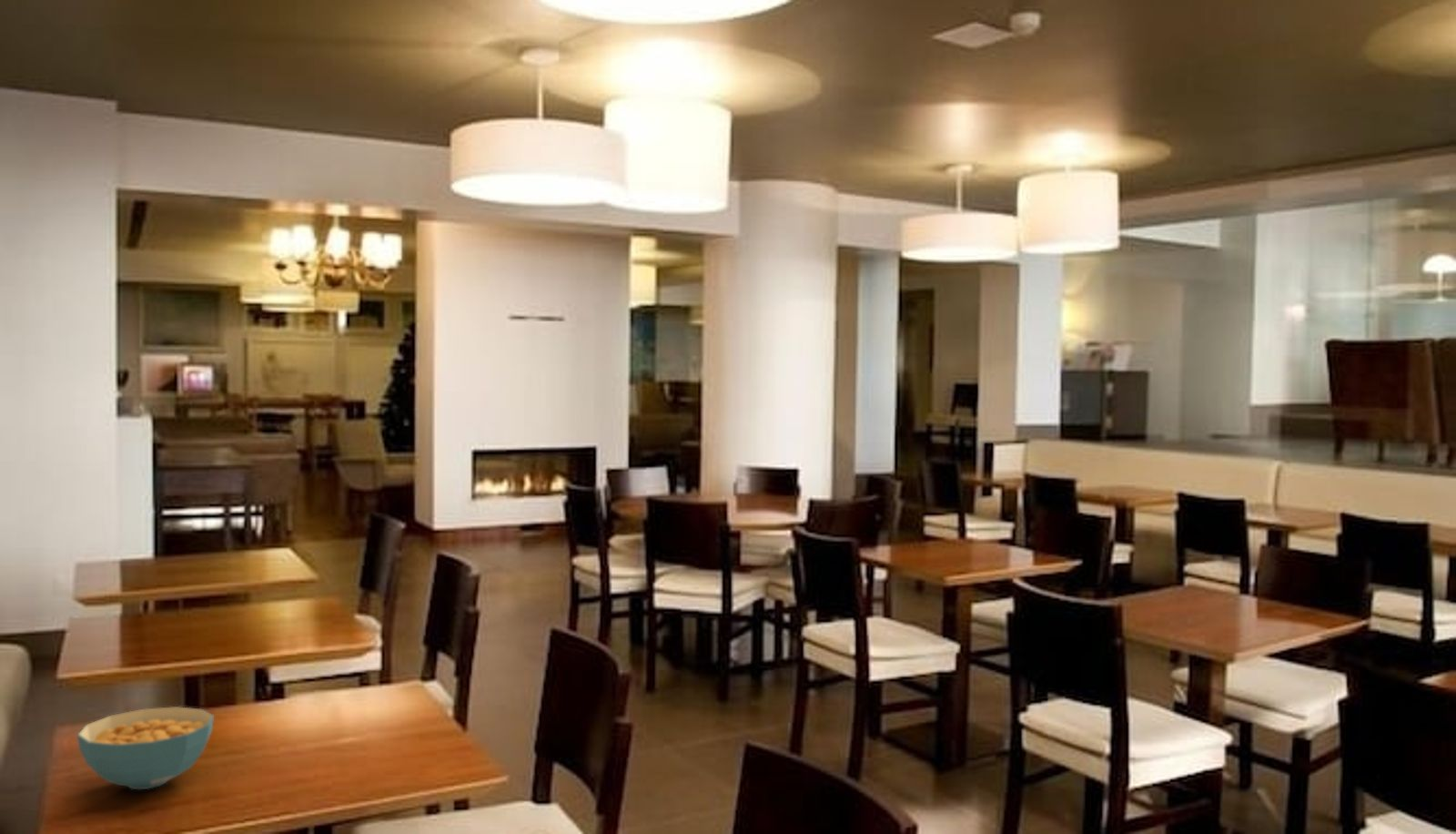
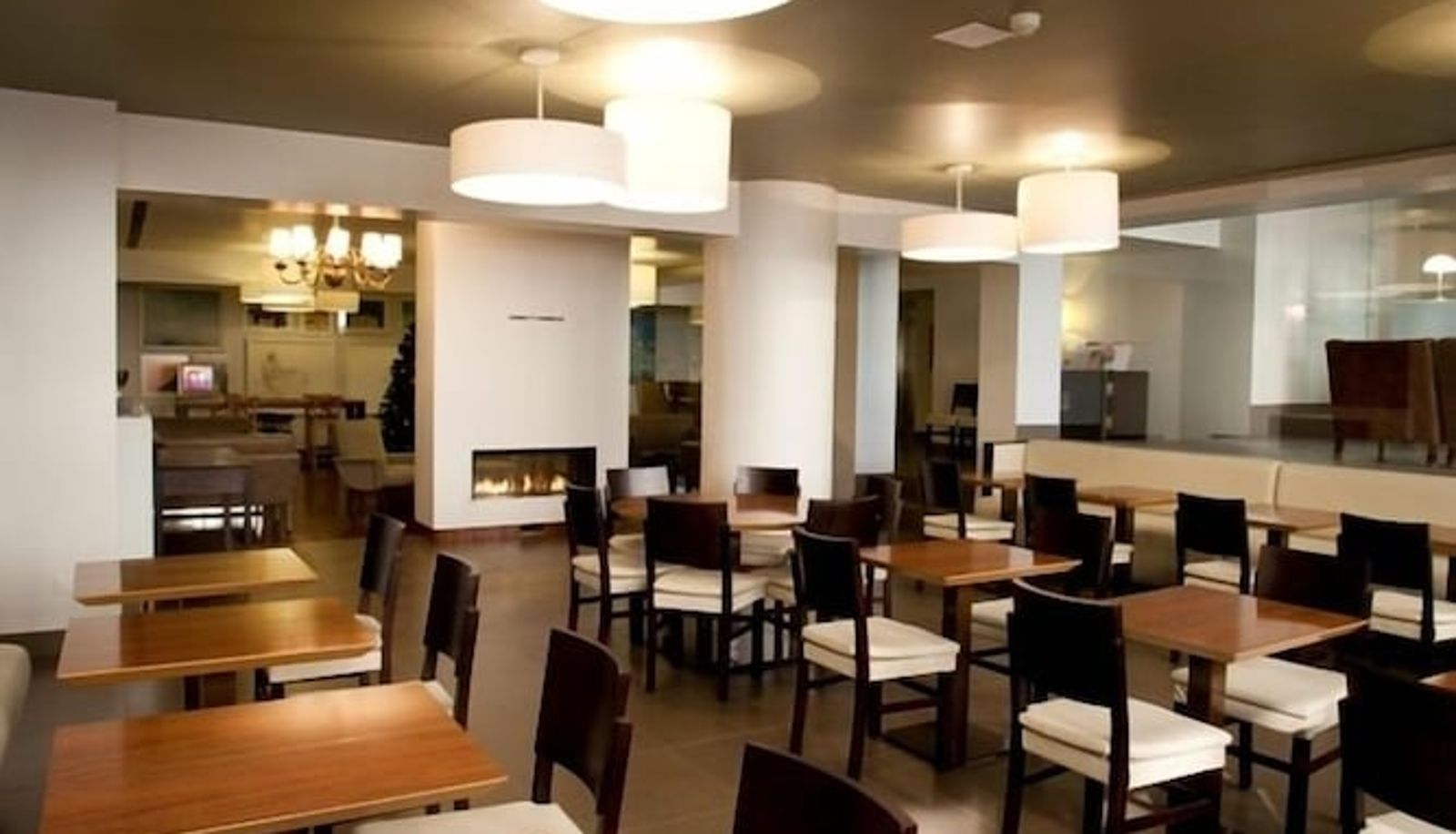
- cereal bowl [76,706,215,790]
